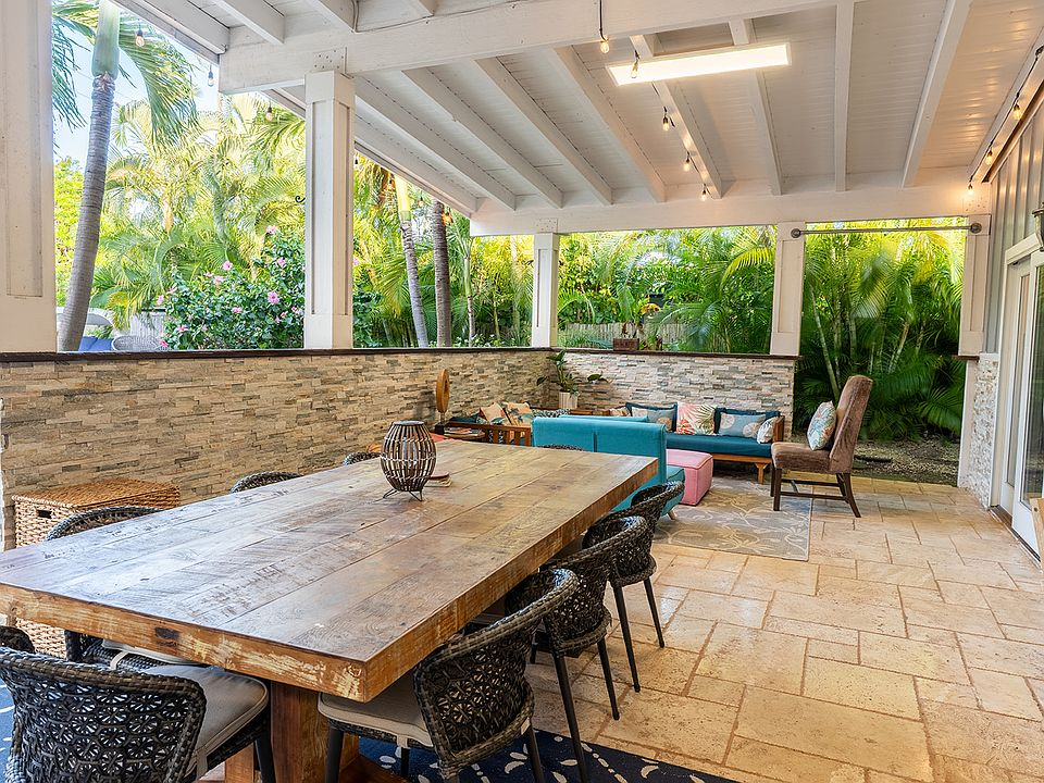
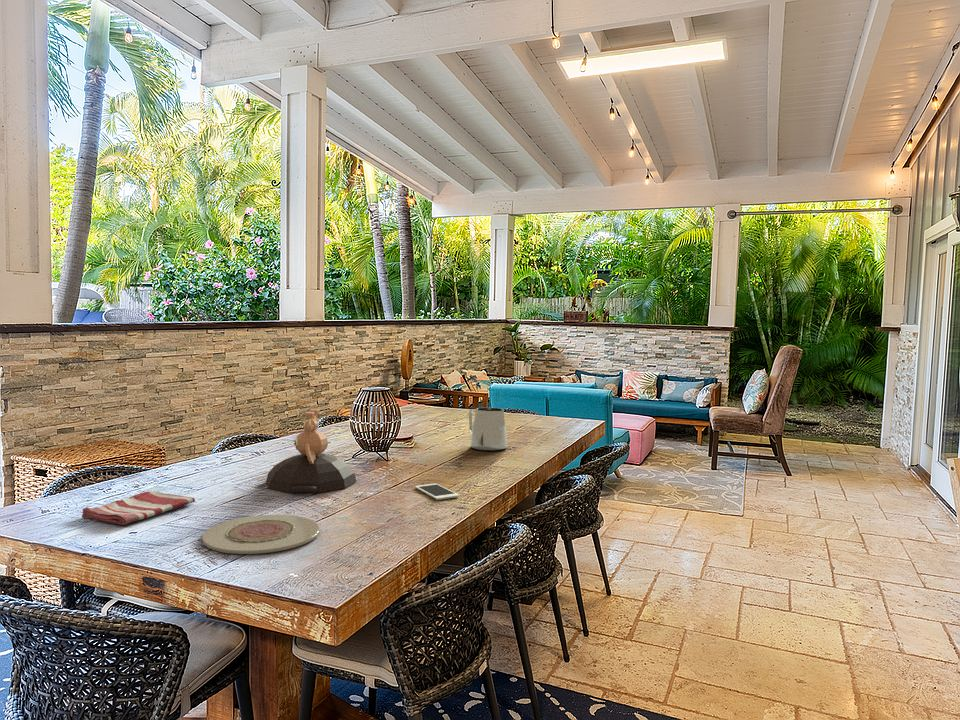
+ plate [201,514,321,555]
+ cell phone [414,483,460,501]
+ decorative bowl [265,408,357,494]
+ dish towel [81,490,196,526]
+ pitcher [468,406,508,451]
